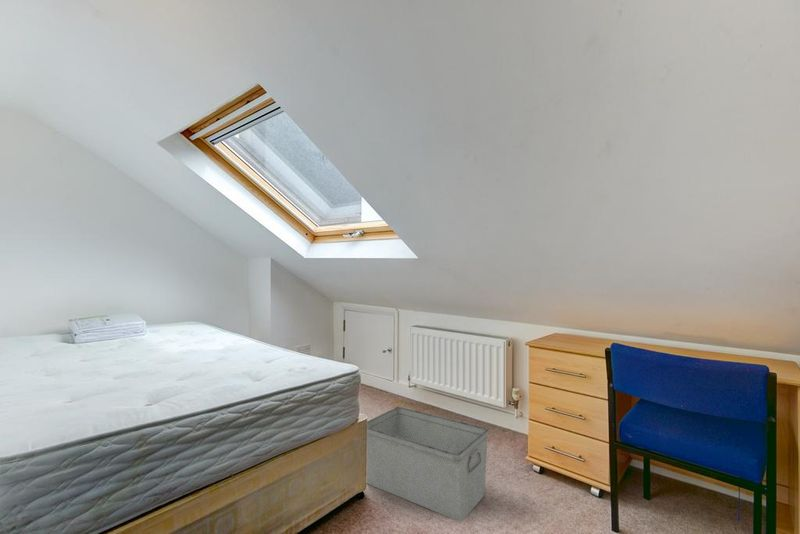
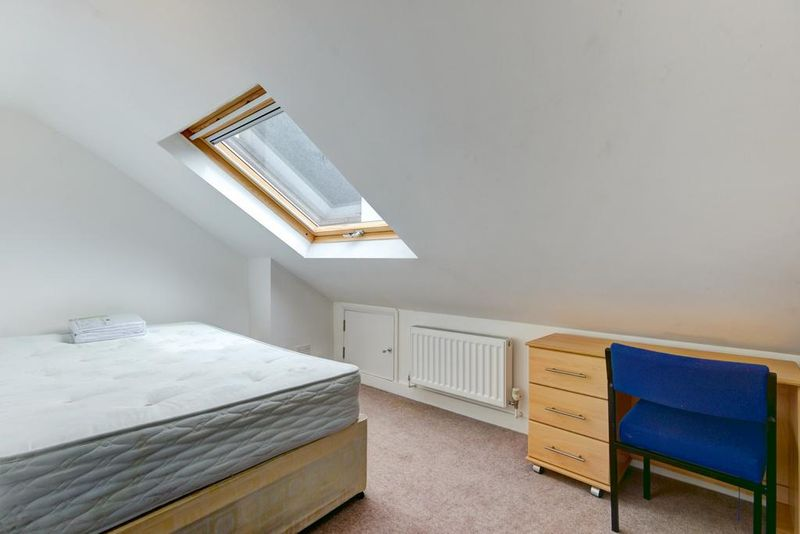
- storage bin [366,406,489,523]
